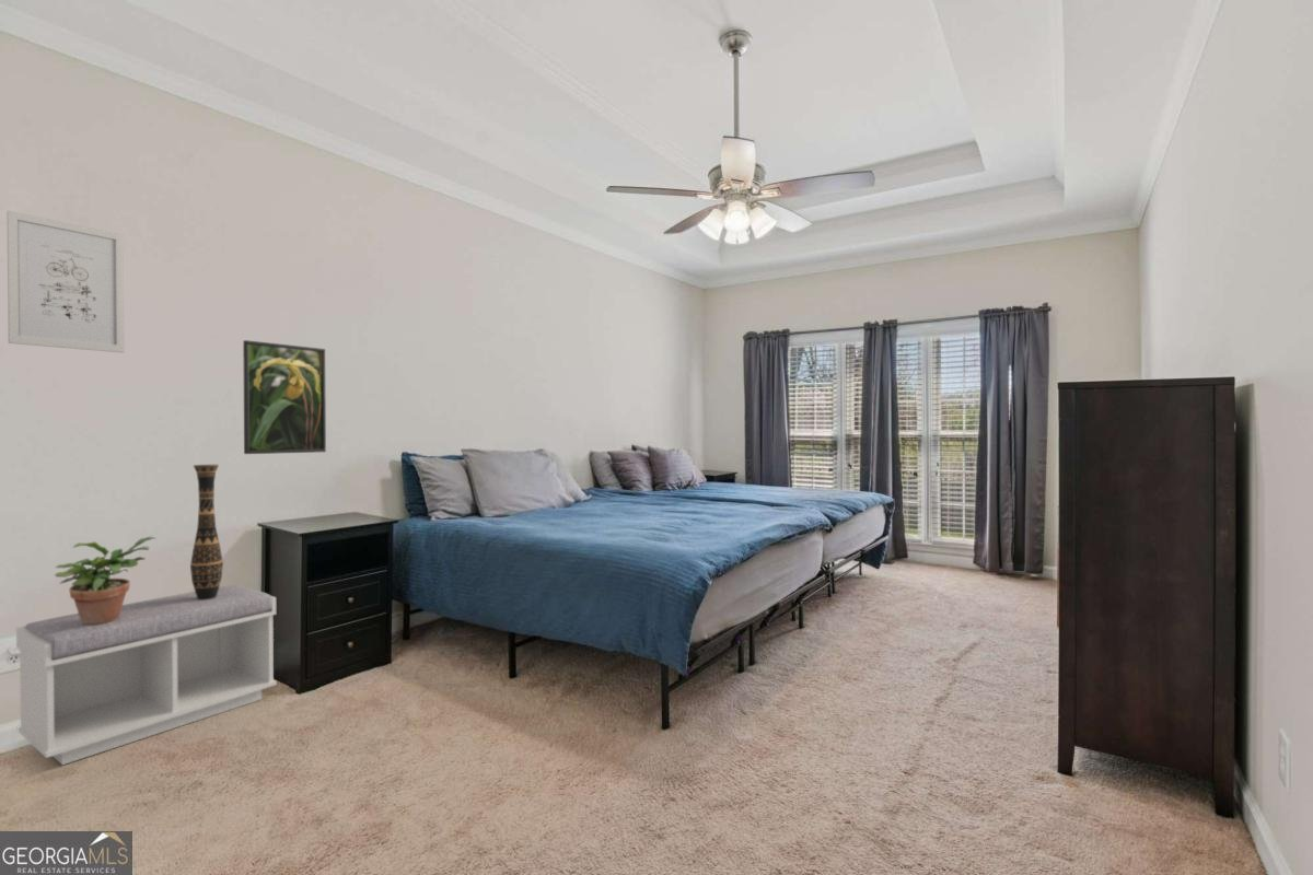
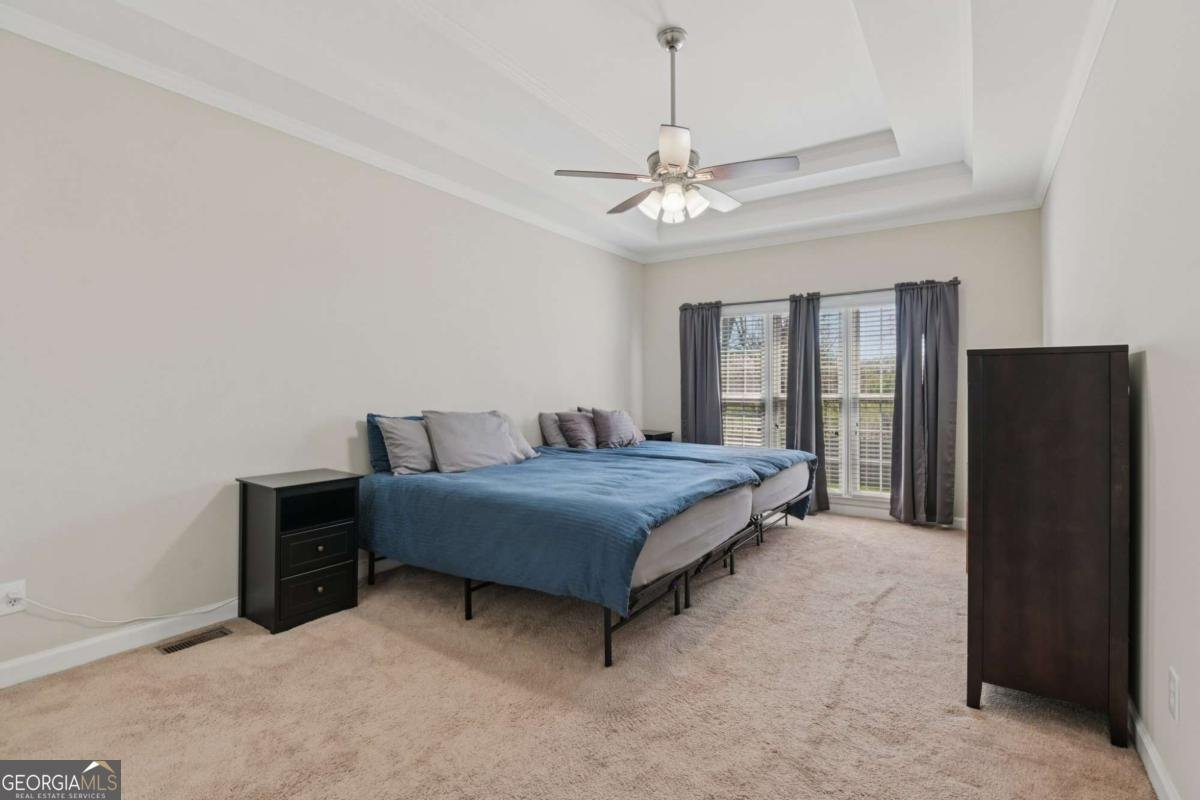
- wall art [5,210,126,353]
- bench [15,584,278,766]
- decorative vase [189,464,224,599]
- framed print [242,339,327,455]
- potted plant [54,536,158,625]
